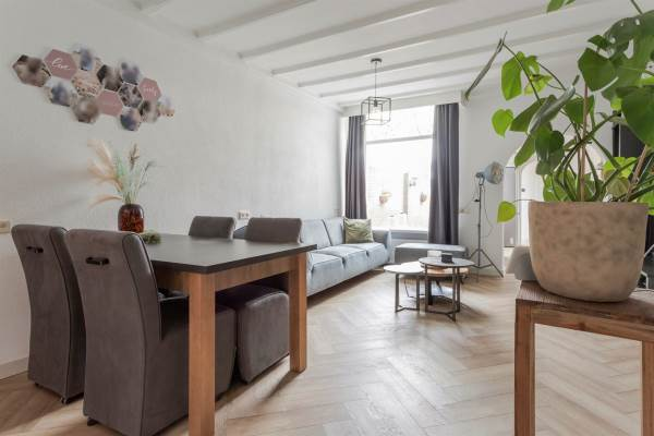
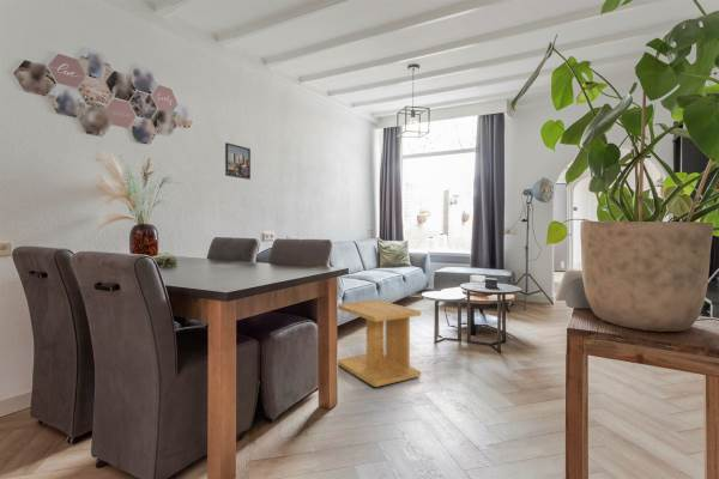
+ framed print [224,141,252,181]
+ side table [337,299,422,388]
